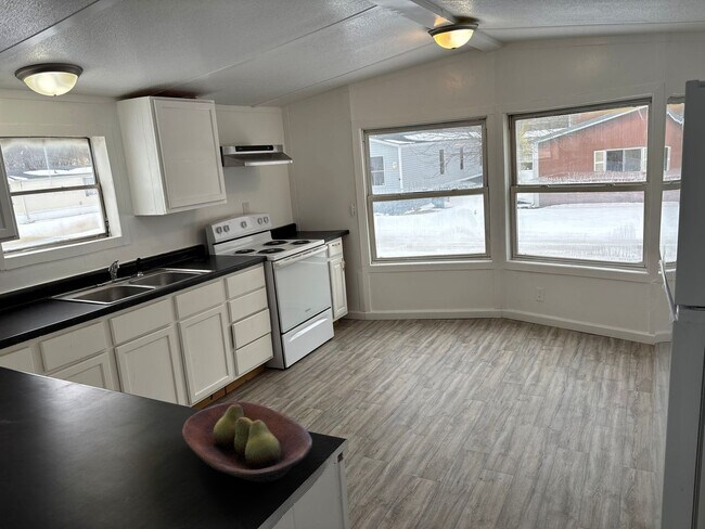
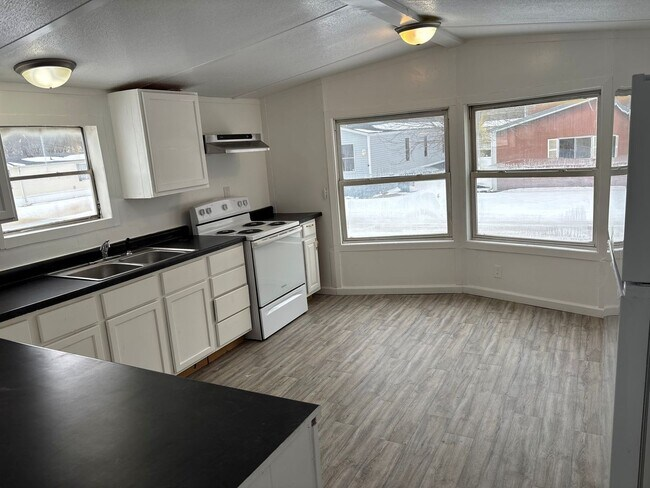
- fruit bowl [181,401,313,483]
